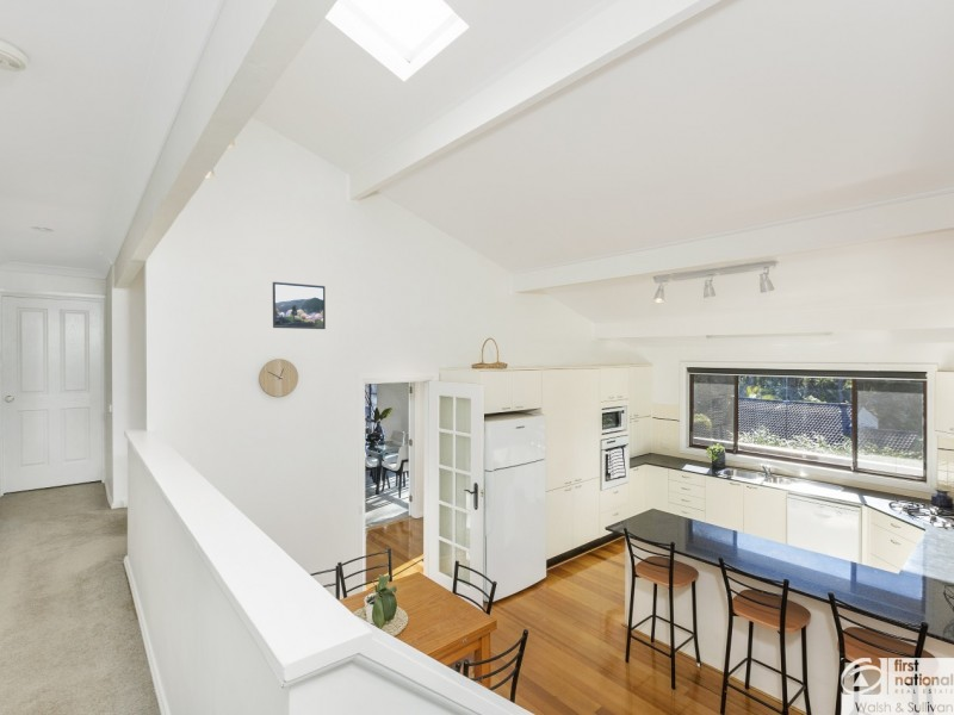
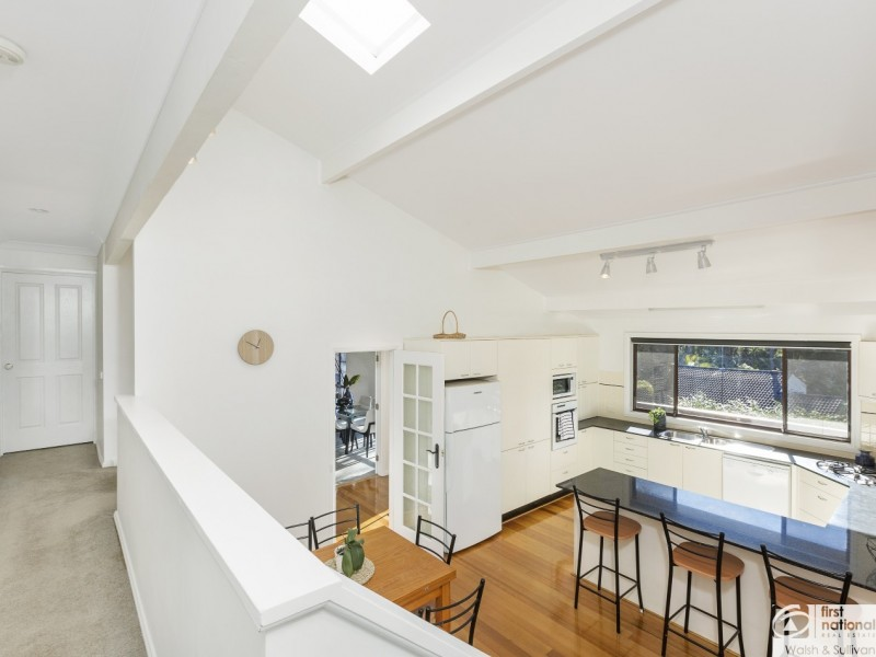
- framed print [272,281,327,330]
